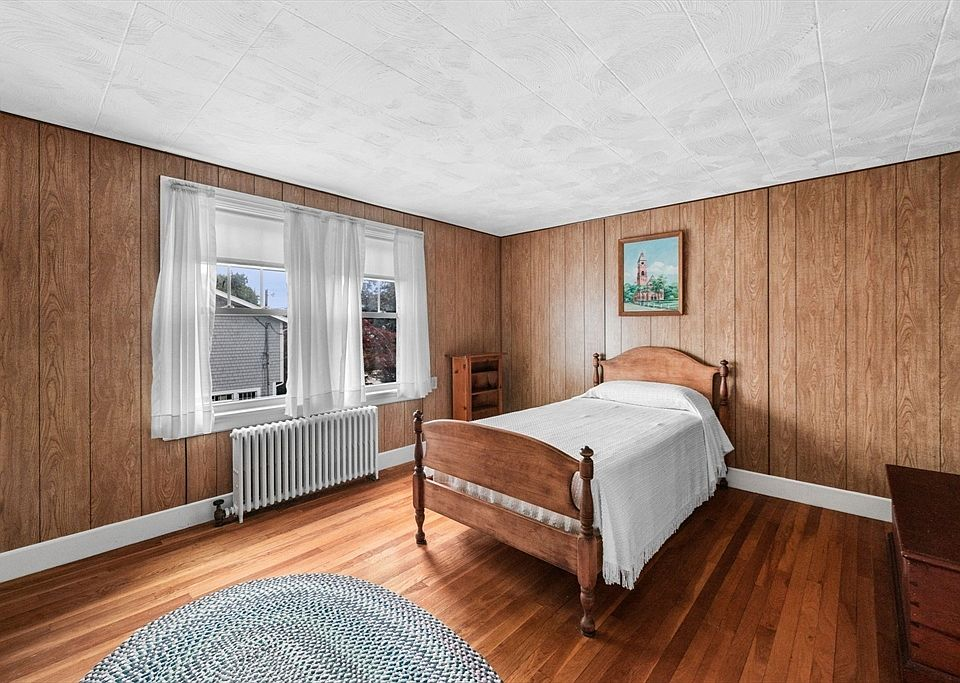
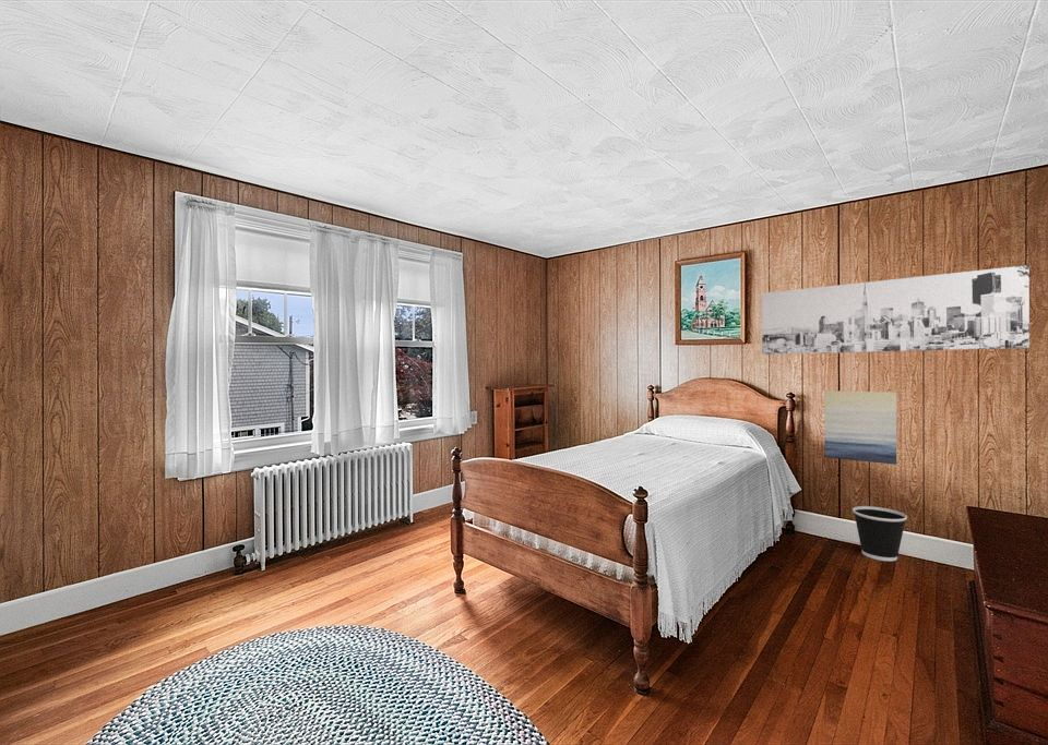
+ wall art [761,264,1031,356]
+ wastebasket [851,505,908,562]
+ wall art [823,389,897,466]
